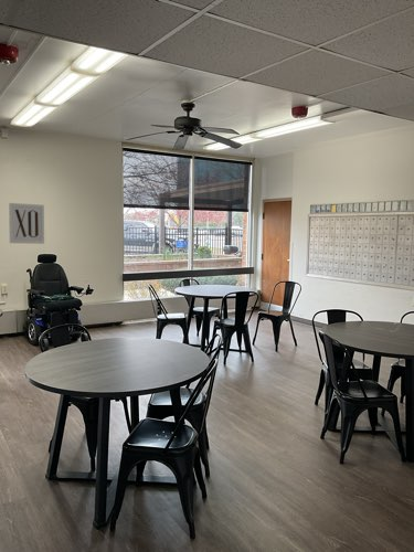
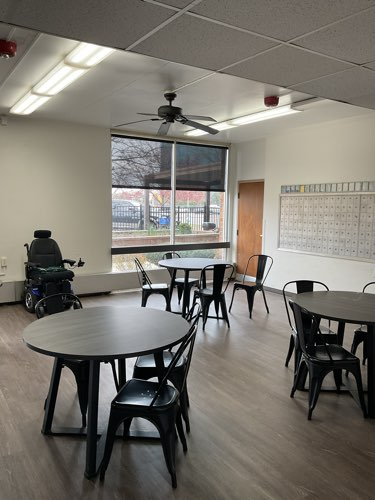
- wall art [8,202,45,245]
